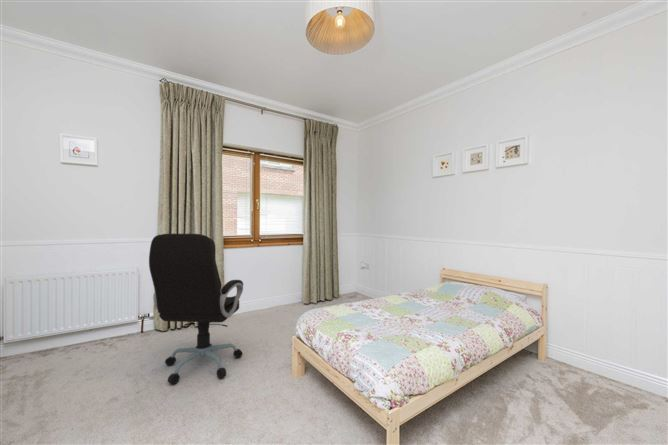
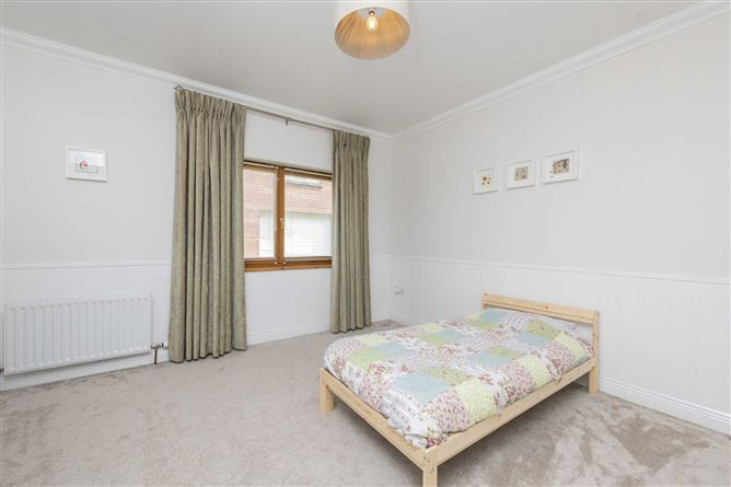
- office chair [148,233,244,385]
